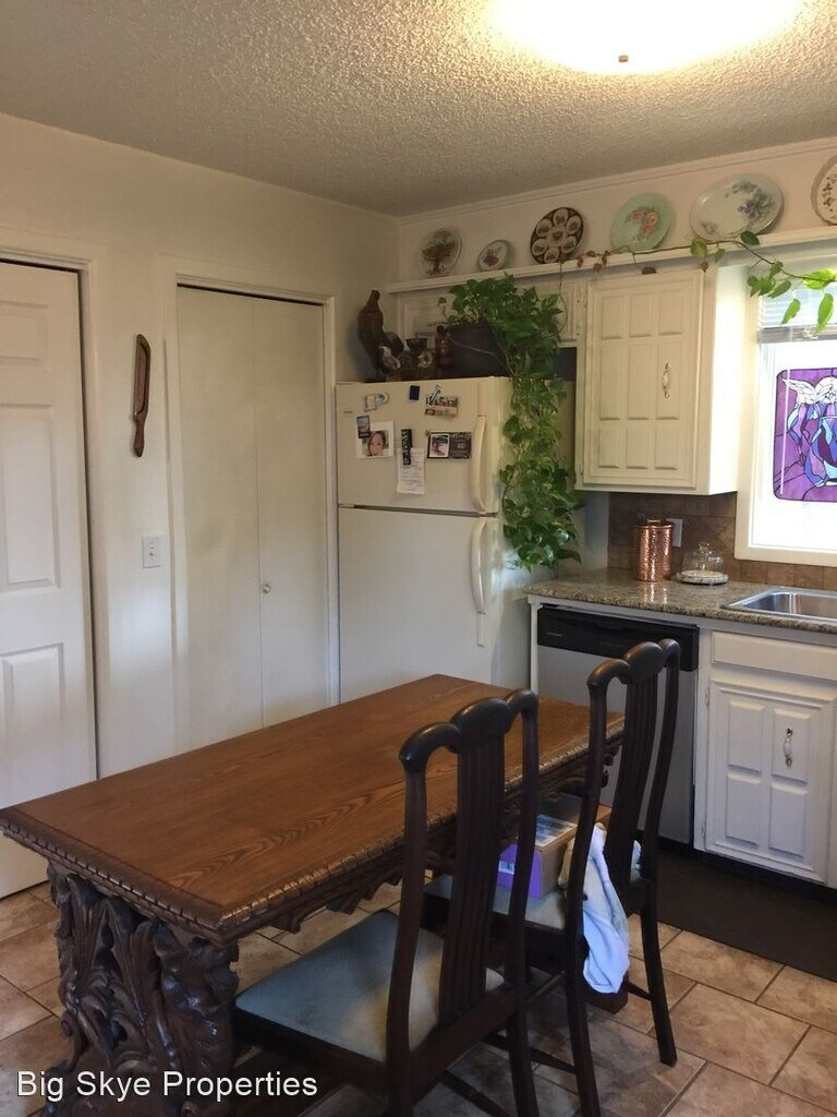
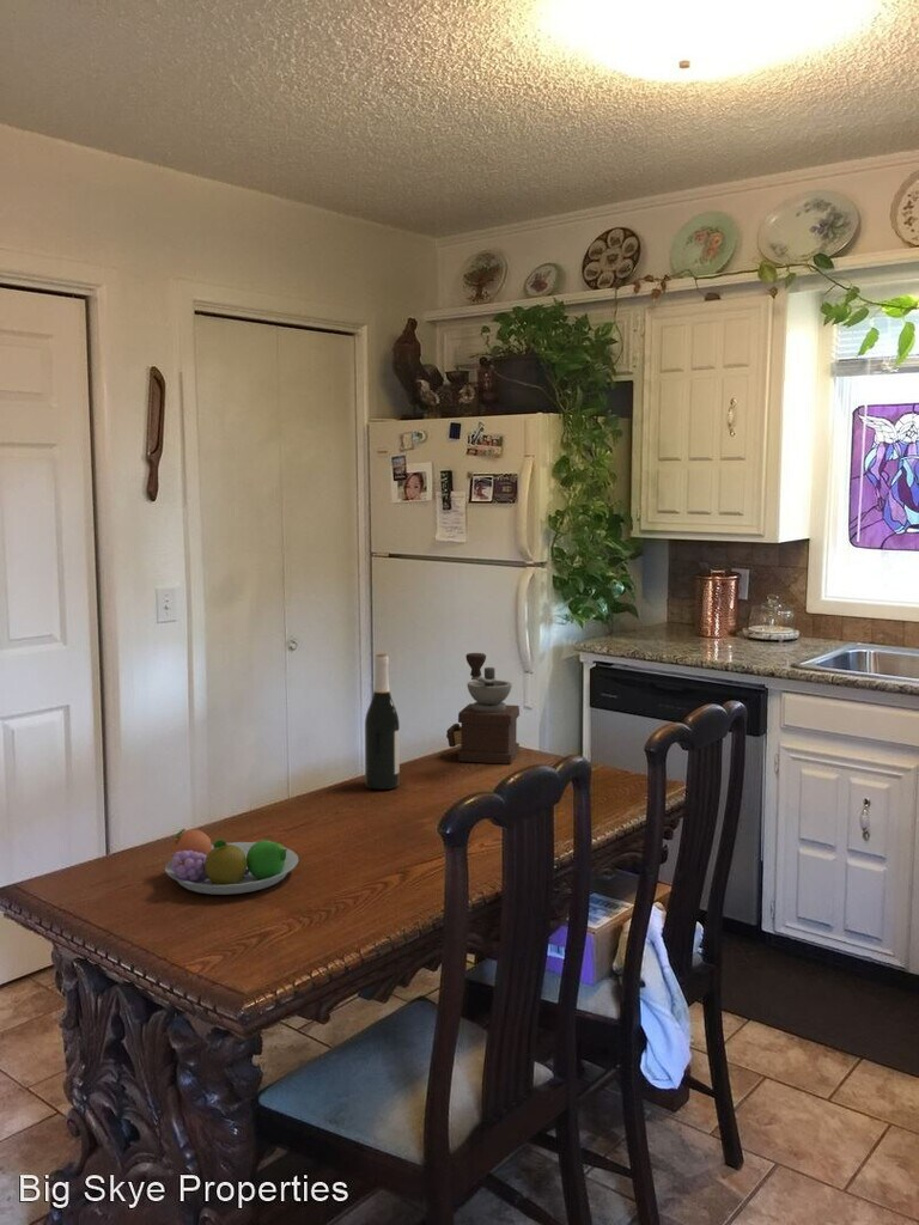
+ wine bottle [364,652,401,791]
+ coffee grinder [445,652,521,766]
+ fruit bowl [164,828,299,896]
